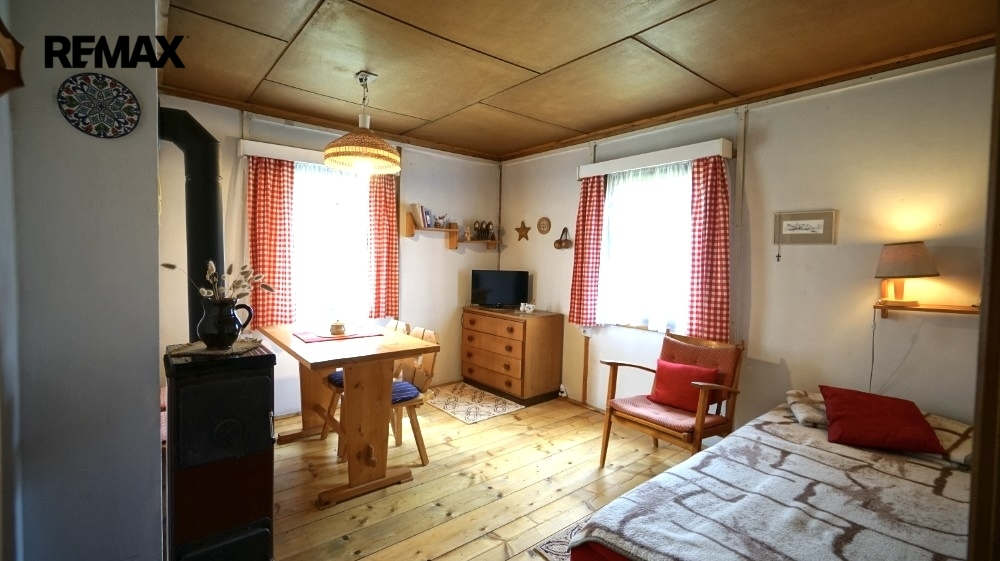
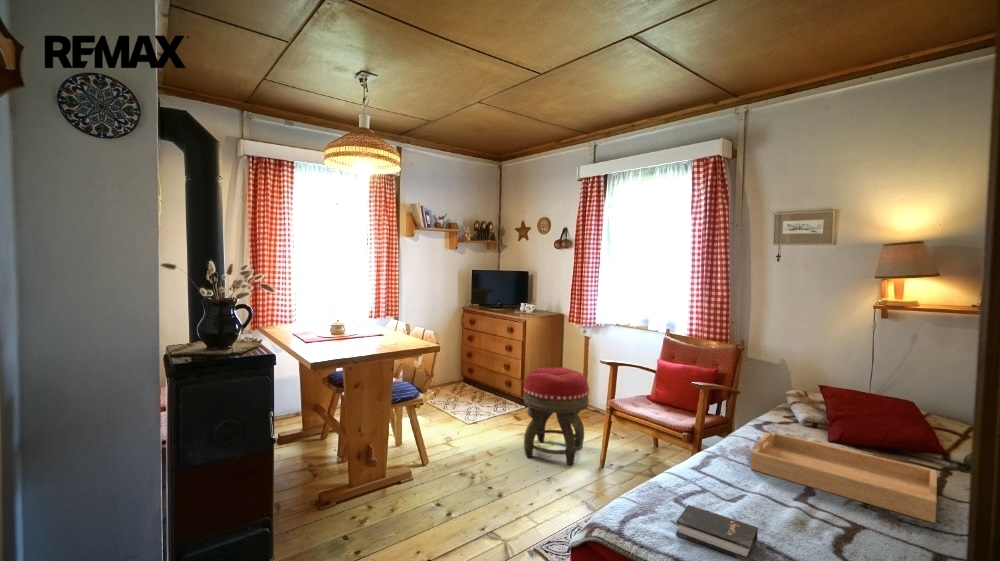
+ hardback book [675,504,759,561]
+ serving tray [750,431,938,524]
+ footstool [522,366,590,466]
